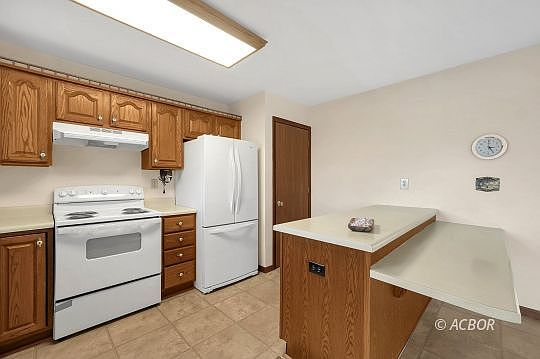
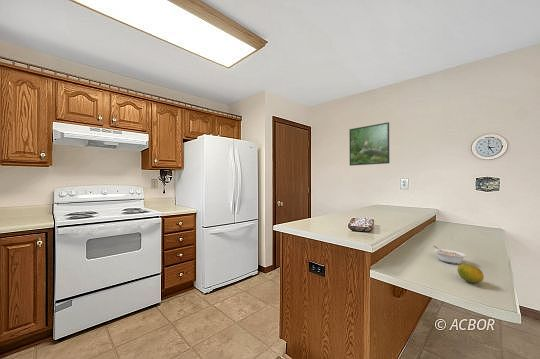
+ fruit [456,263,485,284]
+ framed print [348,121,391,167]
+ legume [433,245,467,265]
